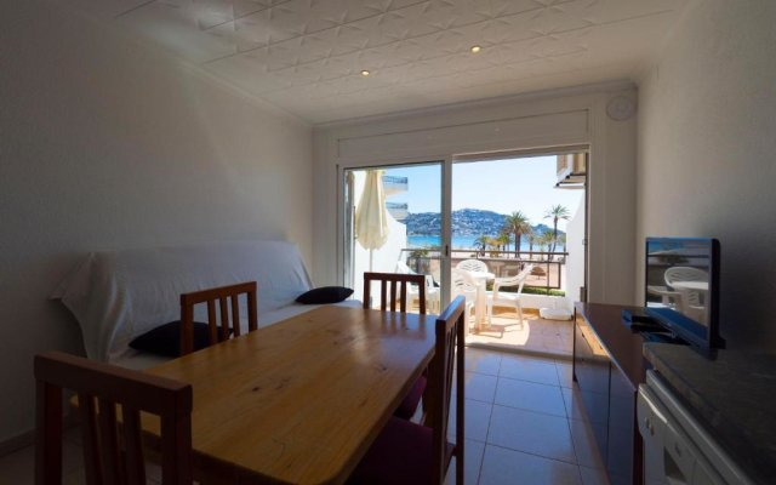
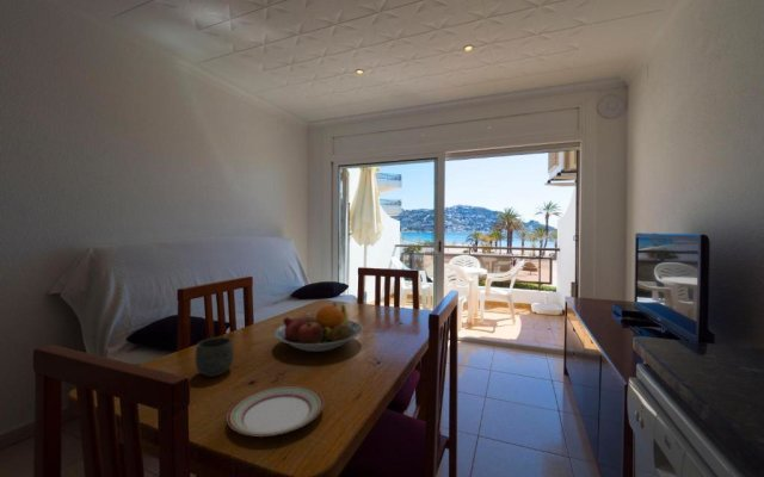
+ plate [226,384,325,438]
+ mug [195,336,235,378]
+ fruit bowl [273,302,363,353]
